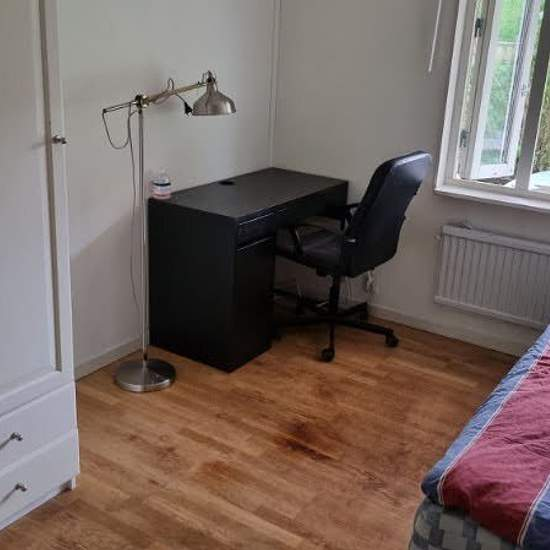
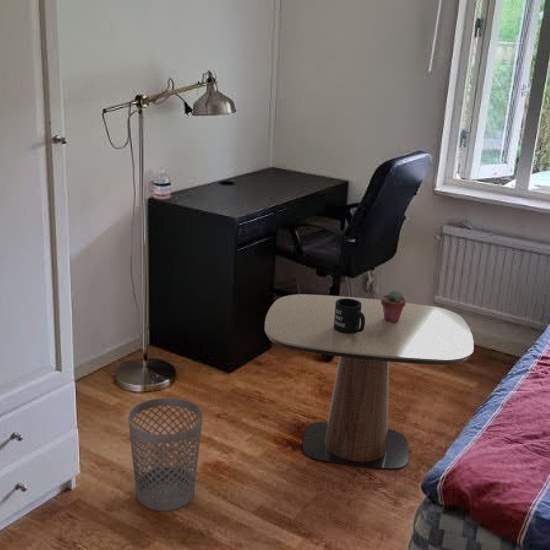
+ side table [264,293,475,470]
+ wastebasket [127,397,204,512]
+ potted succulent [380,289,407,323]
+ mug [334,298,365,334]
